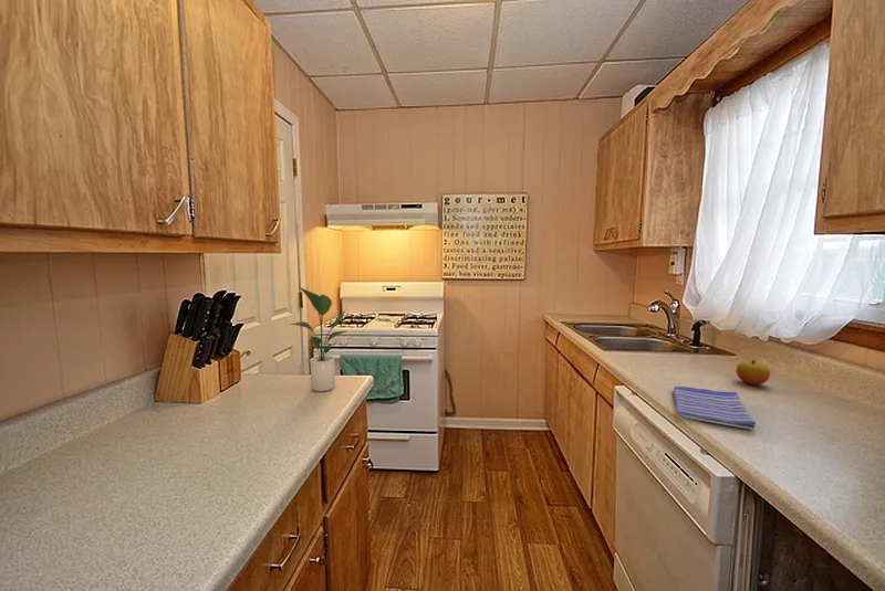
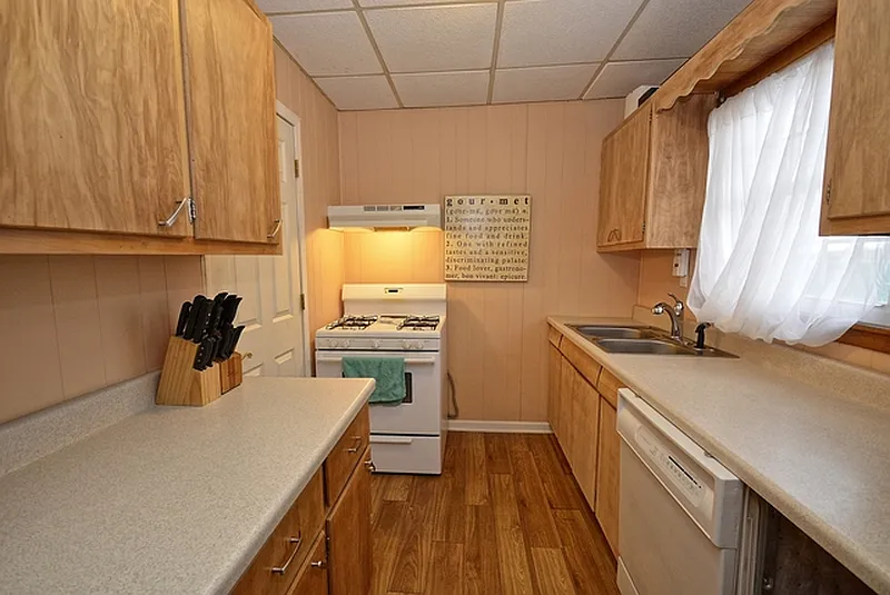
- apple [736,359,771,386]
- dish towel [673,386,757,431]
- potted plant [289,286,350,392]
